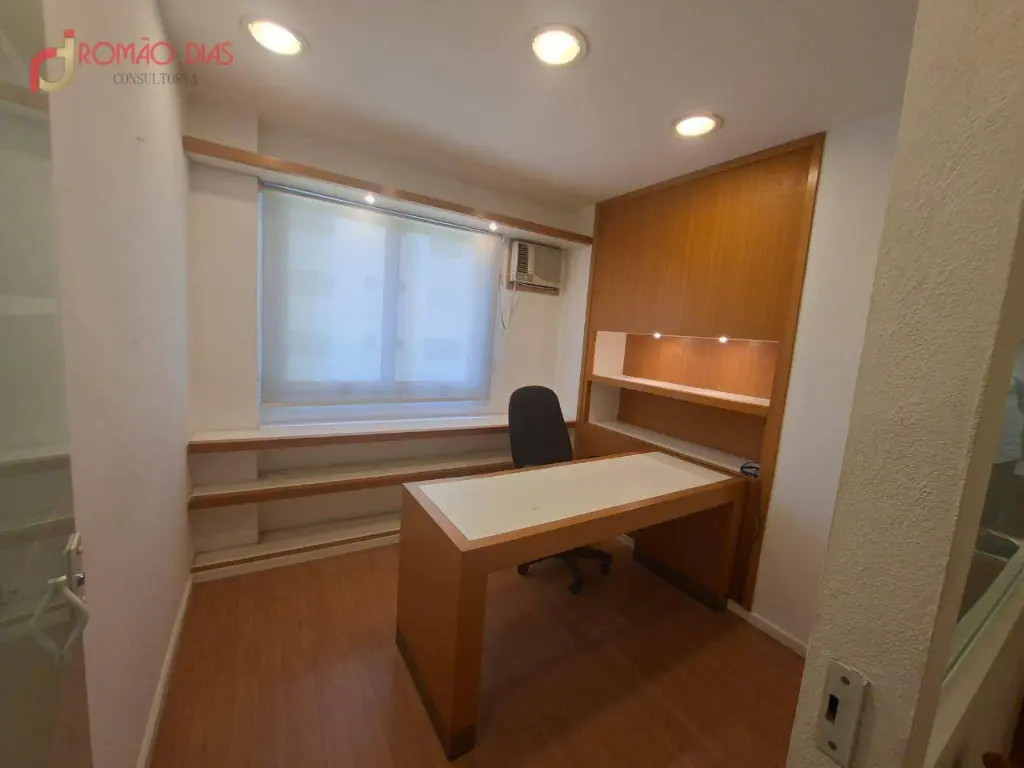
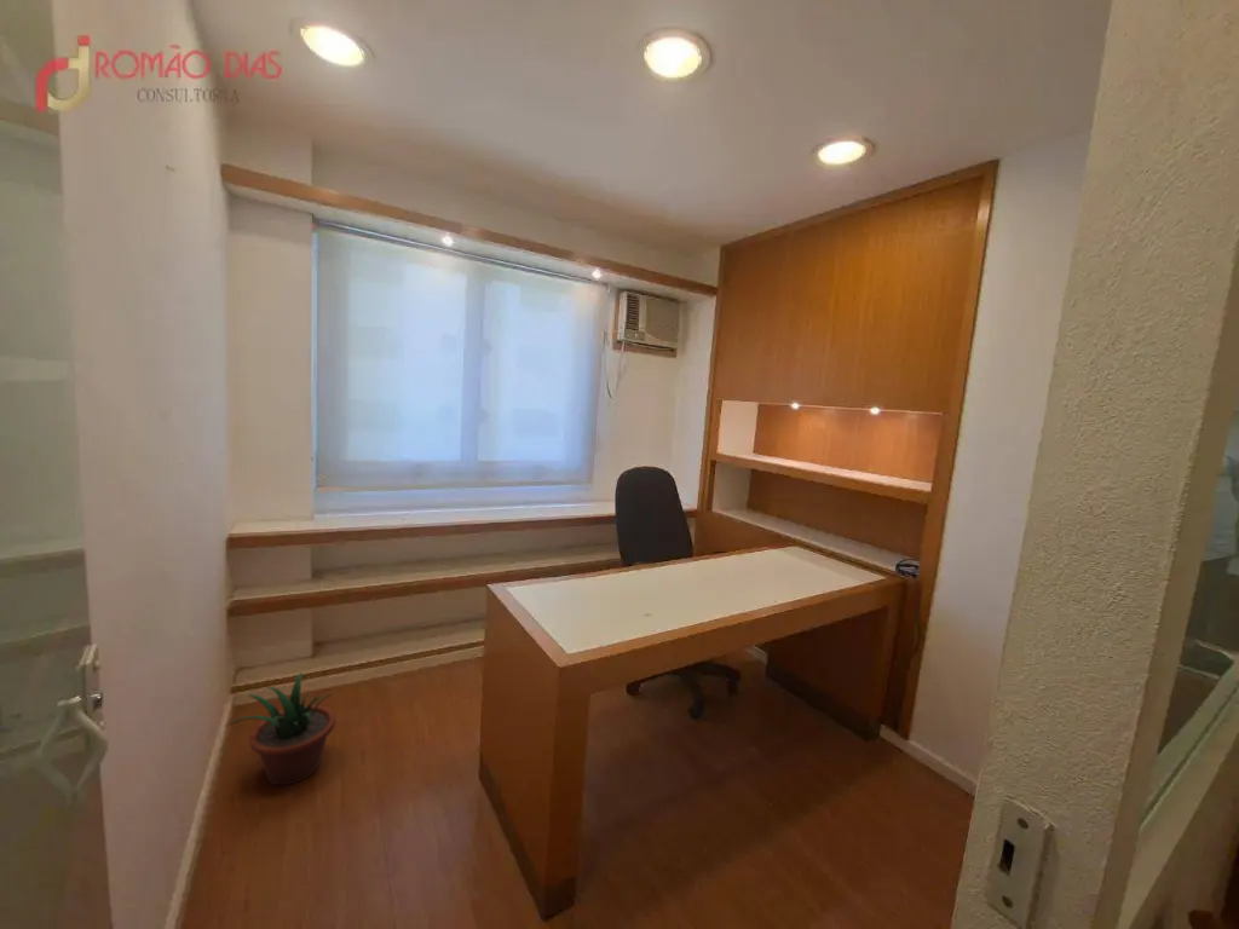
+ potted plant [229,671,336,786]
